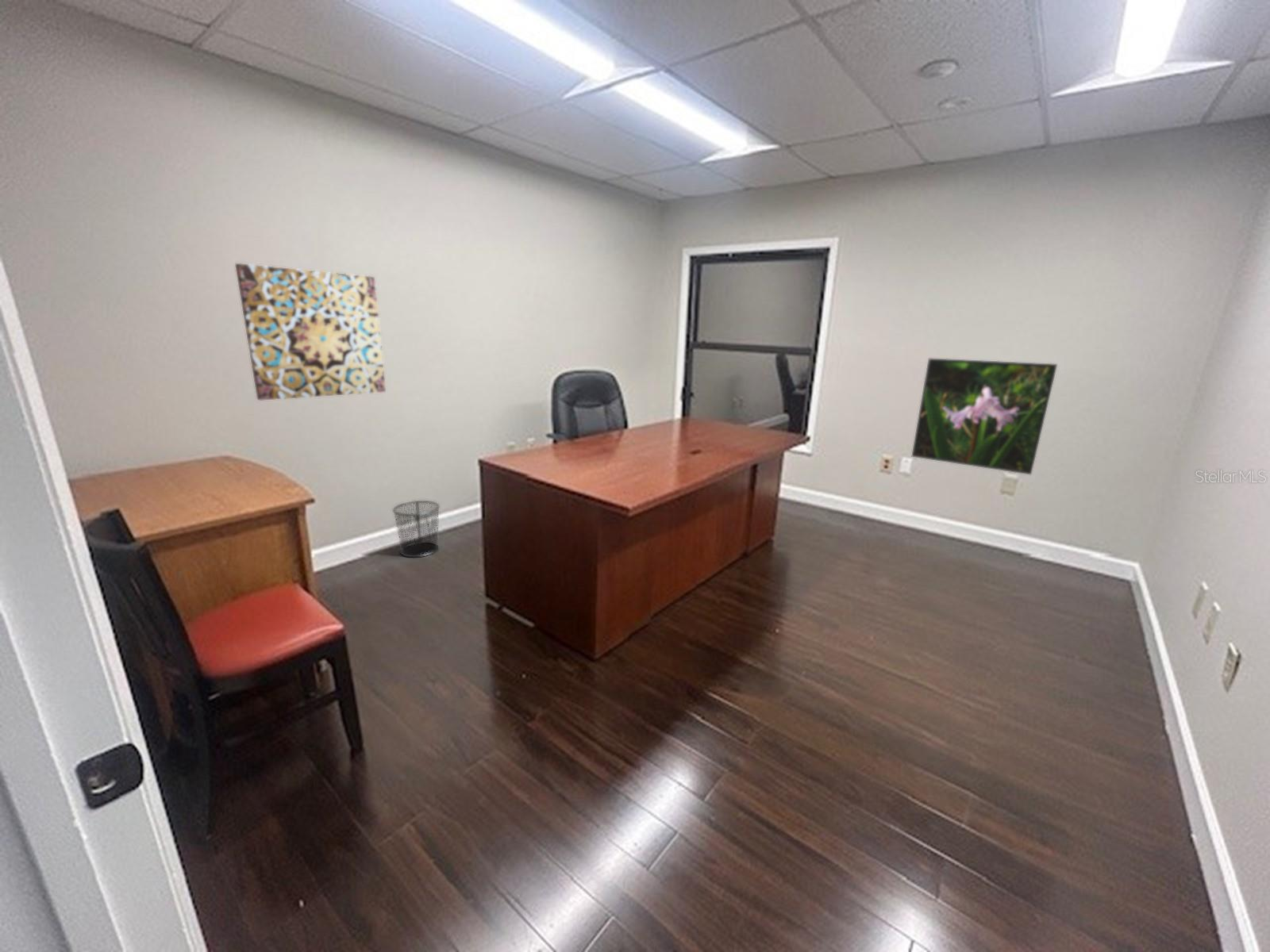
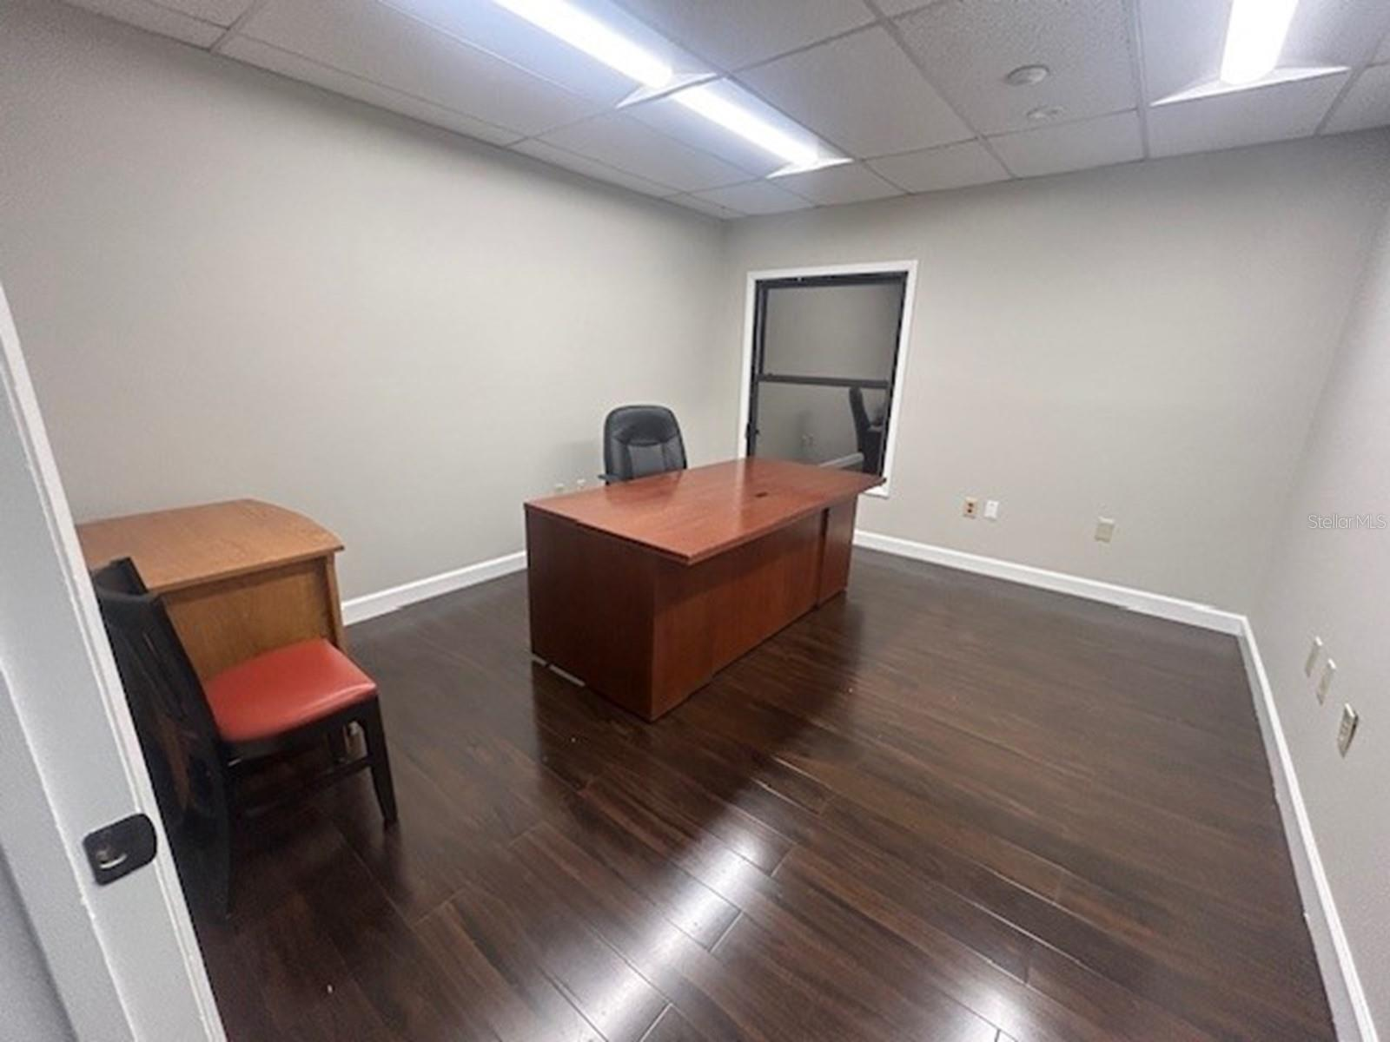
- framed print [911,358,1058,475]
- waste bin [392,500,441,558]
- wall art [234,263,387,401]
